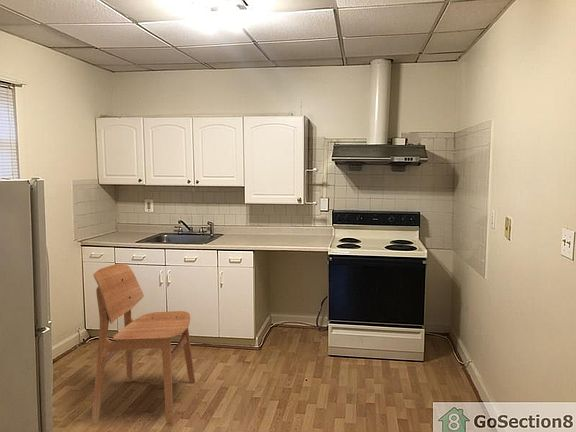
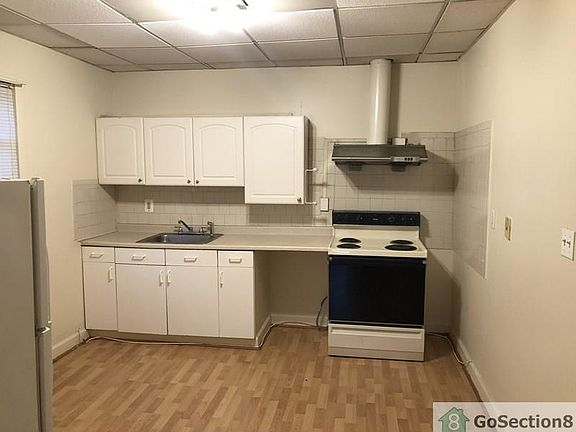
- dining chair [91,262,196,426]
